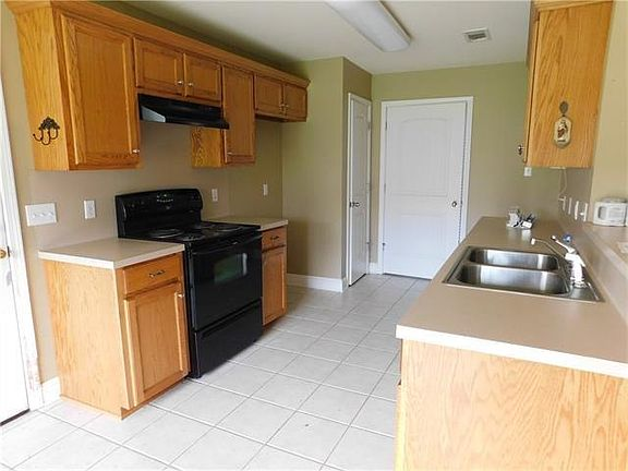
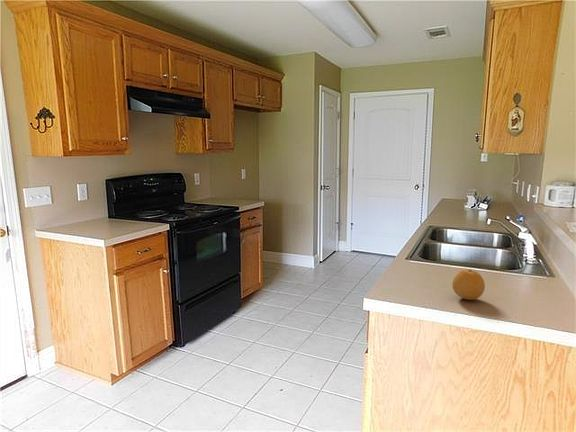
+ fruit [451,268,486,301]
